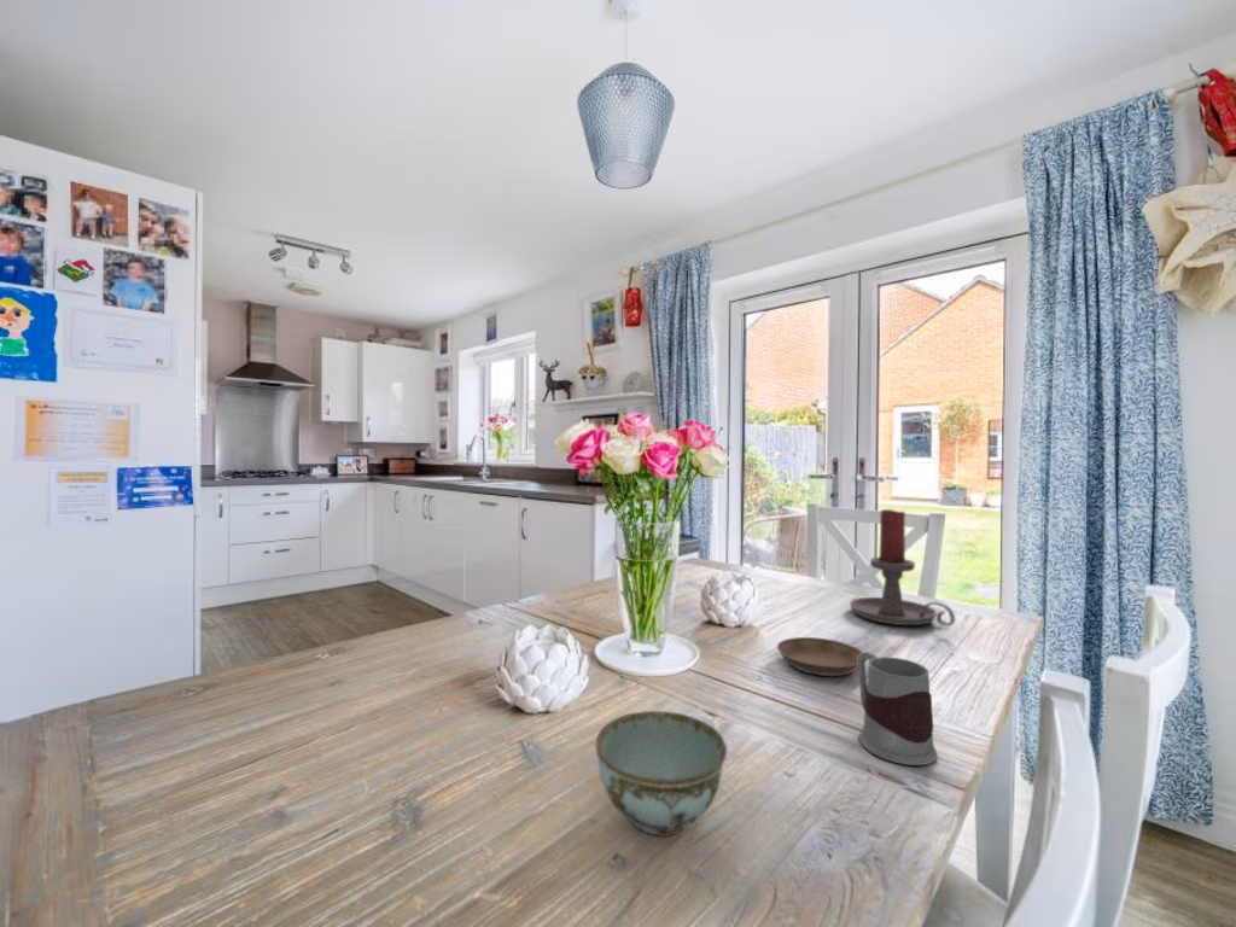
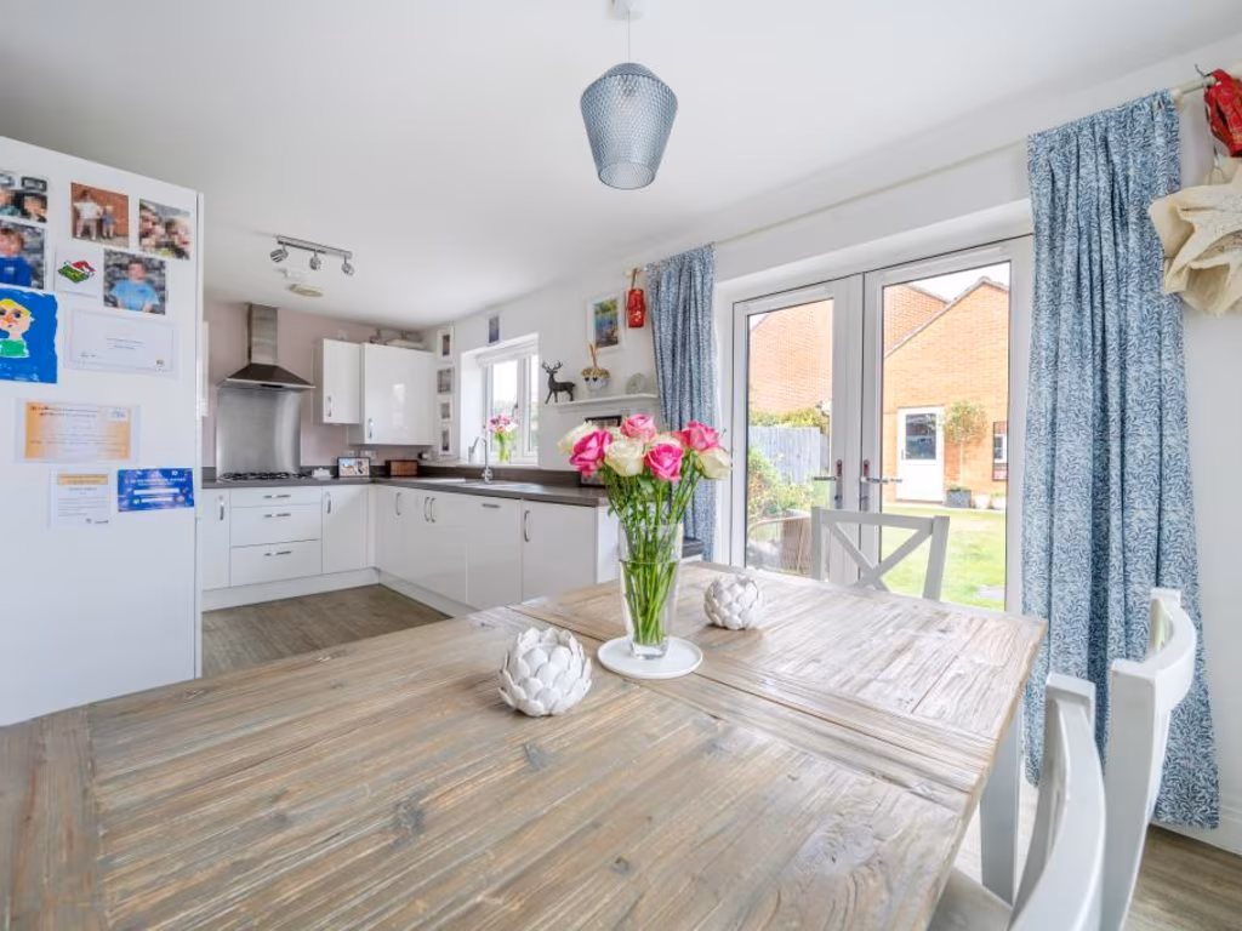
- candle holder [849,507,956,628]
- bowl [594,710,728,838]
- mug [857,651,939,766]
- saucer [776,636,863,677]
